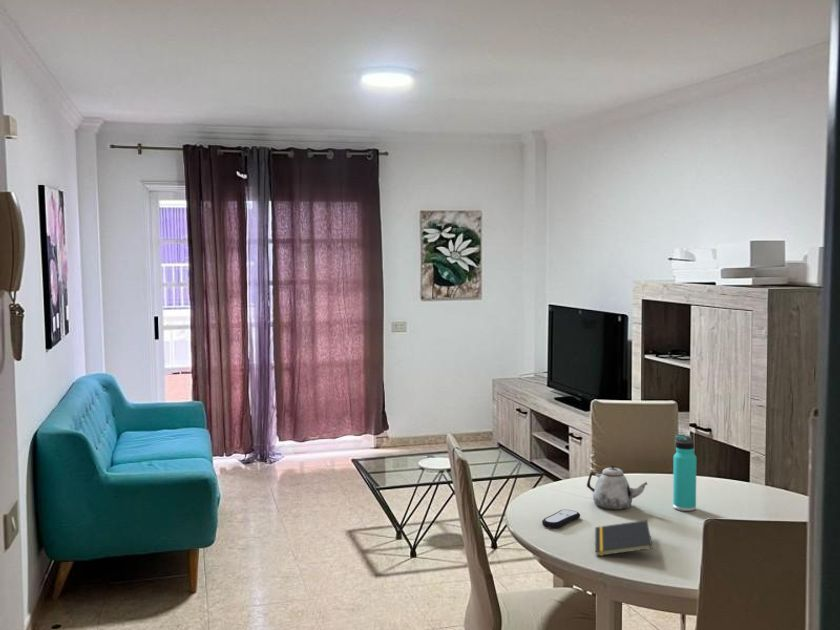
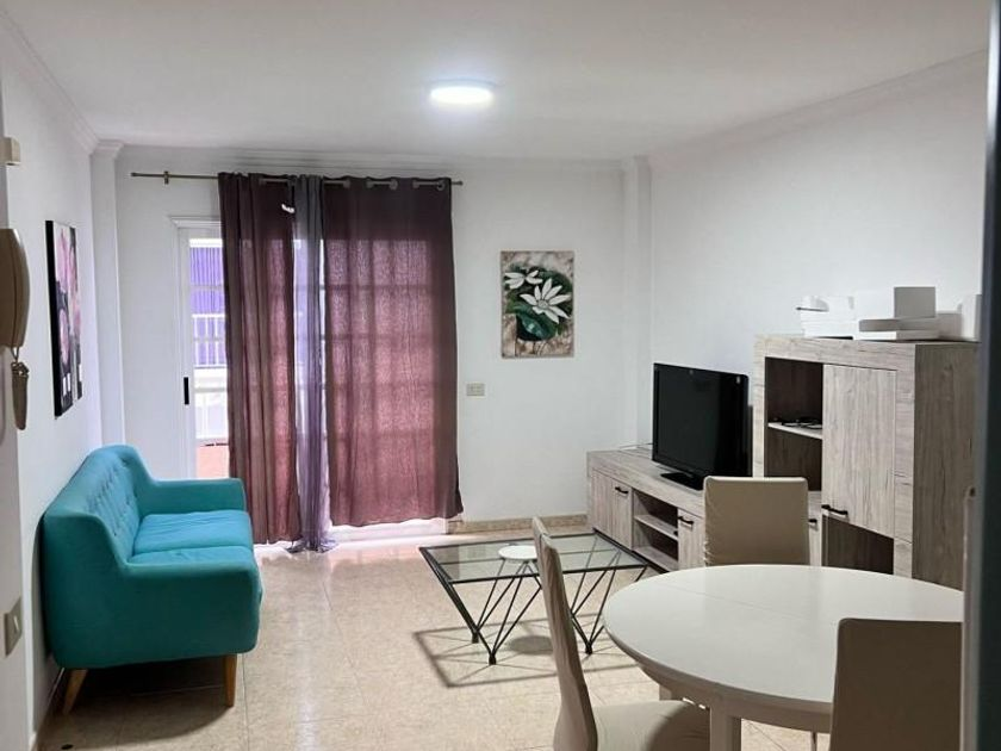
- thermos bottle [672,434,697,512]
- notepad [594,519,654,557]
- teapot [586,464,649,511]
- remote control [541,508,581,529]
